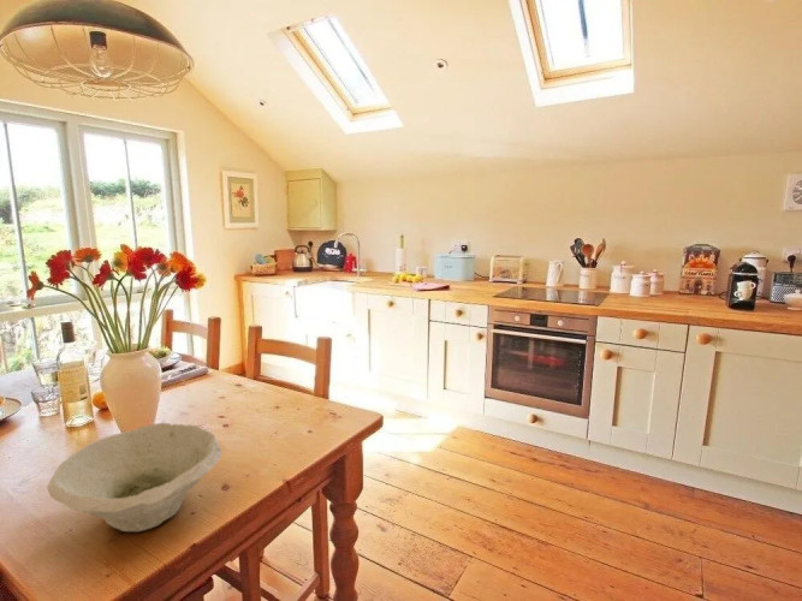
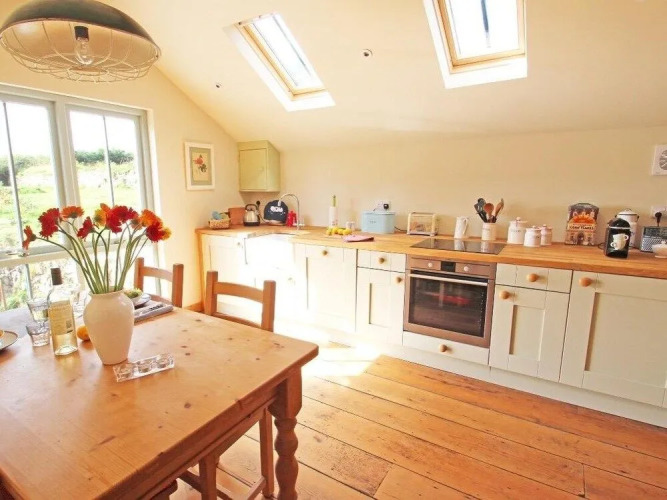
- bowl [46,422,224,532]
